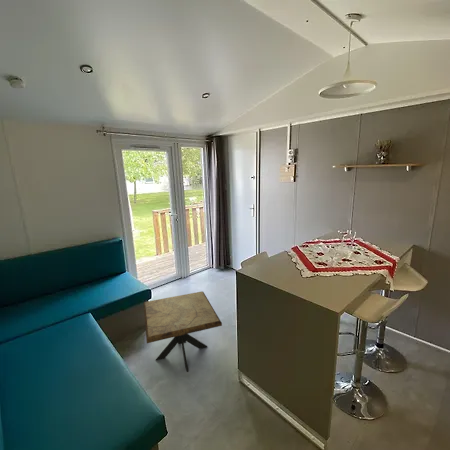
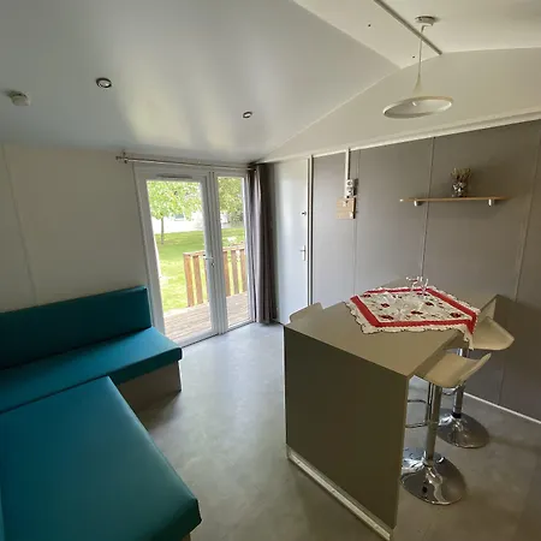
- side table [142,291,223,373]
